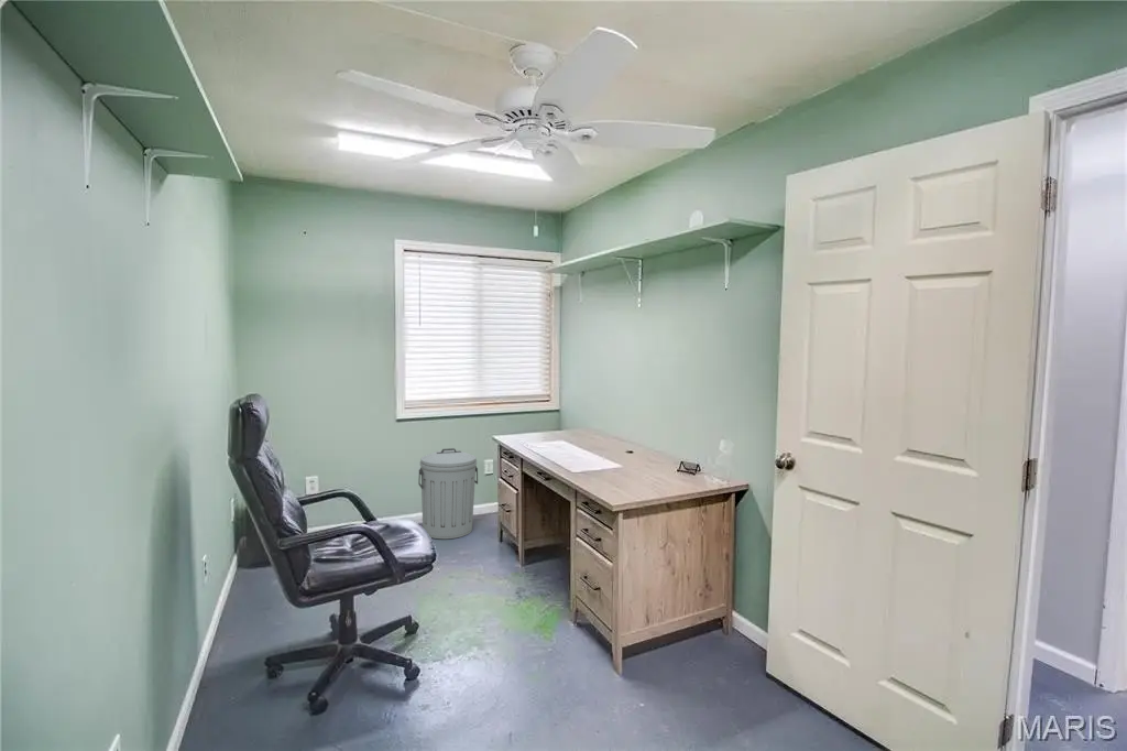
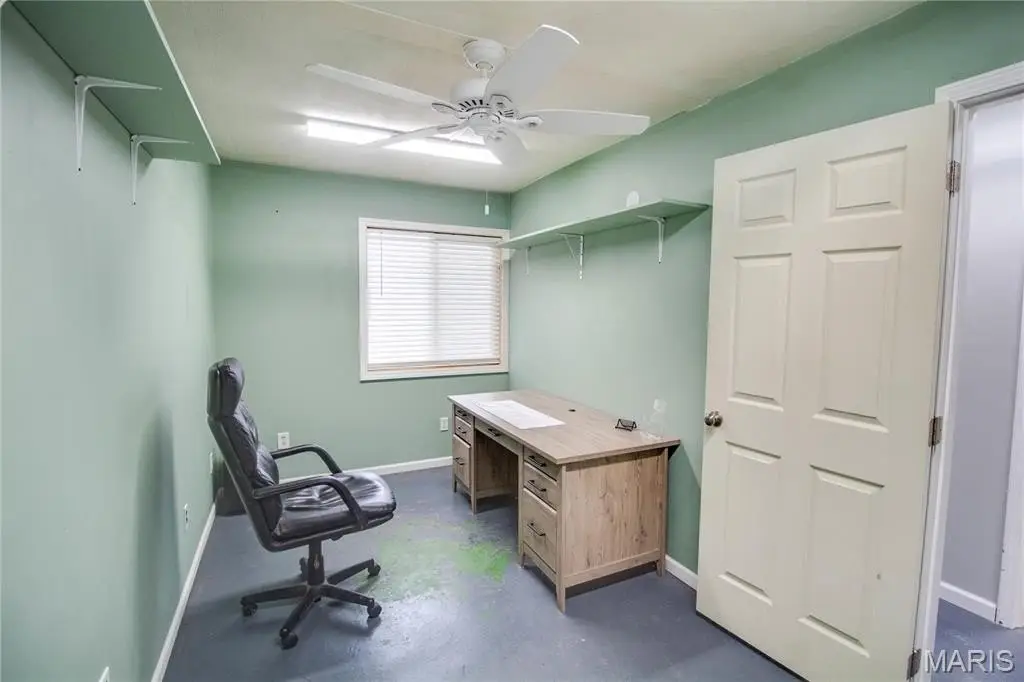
- trash can [417,447,479,540]
